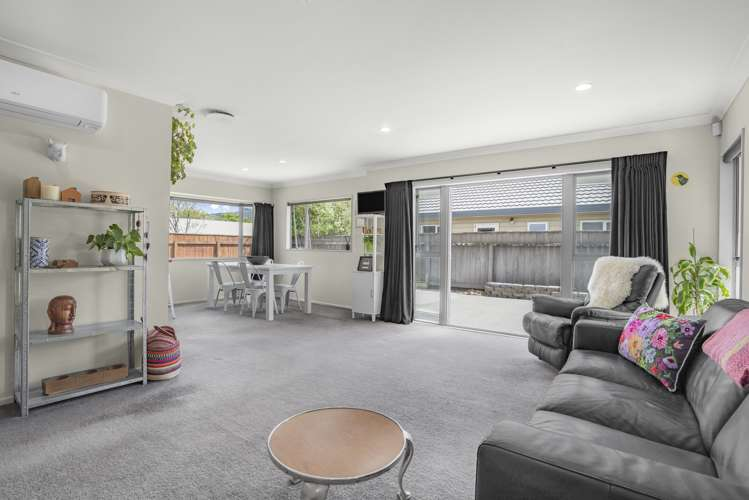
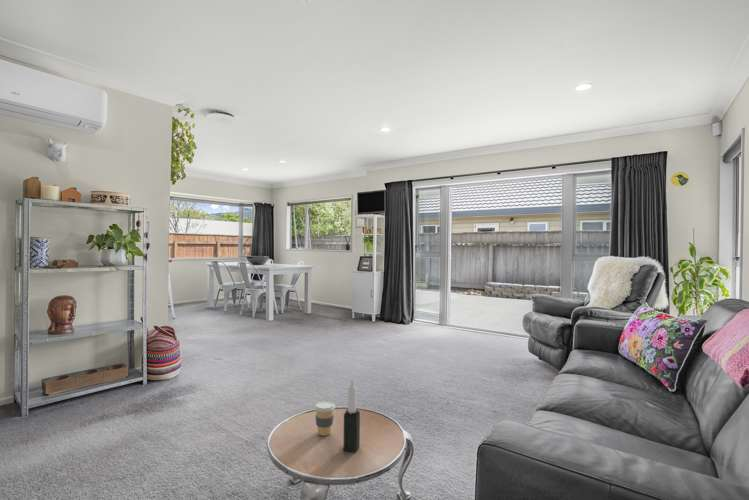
+ coffee cup [313,400,336,437]
+ candle [342,379,361,453]
